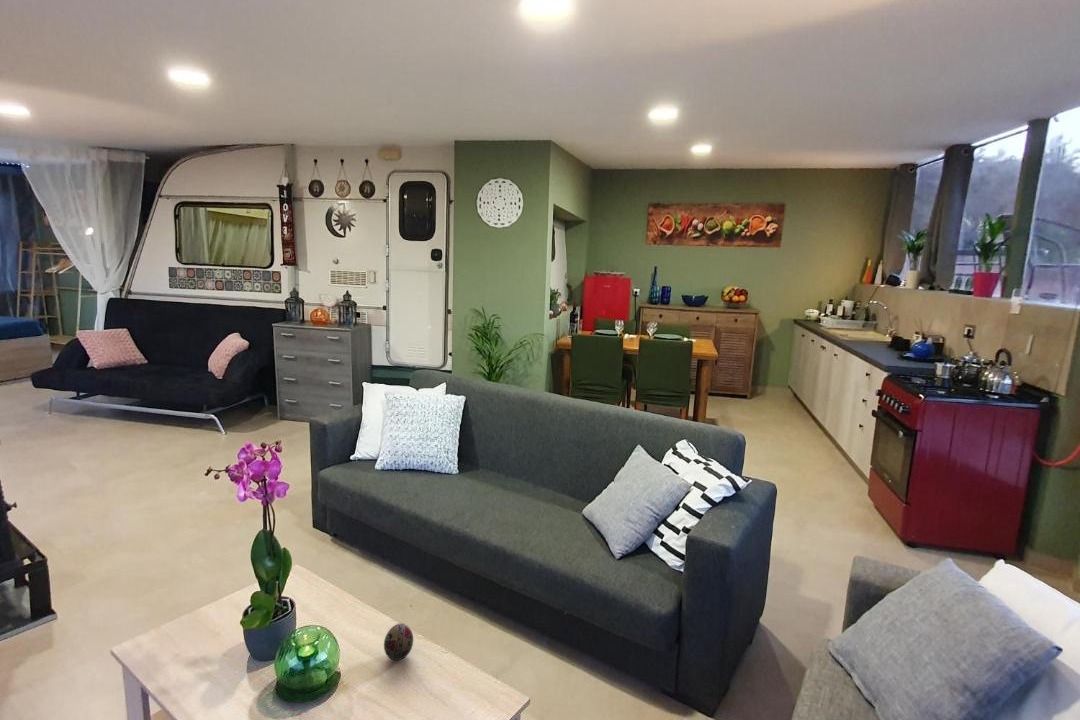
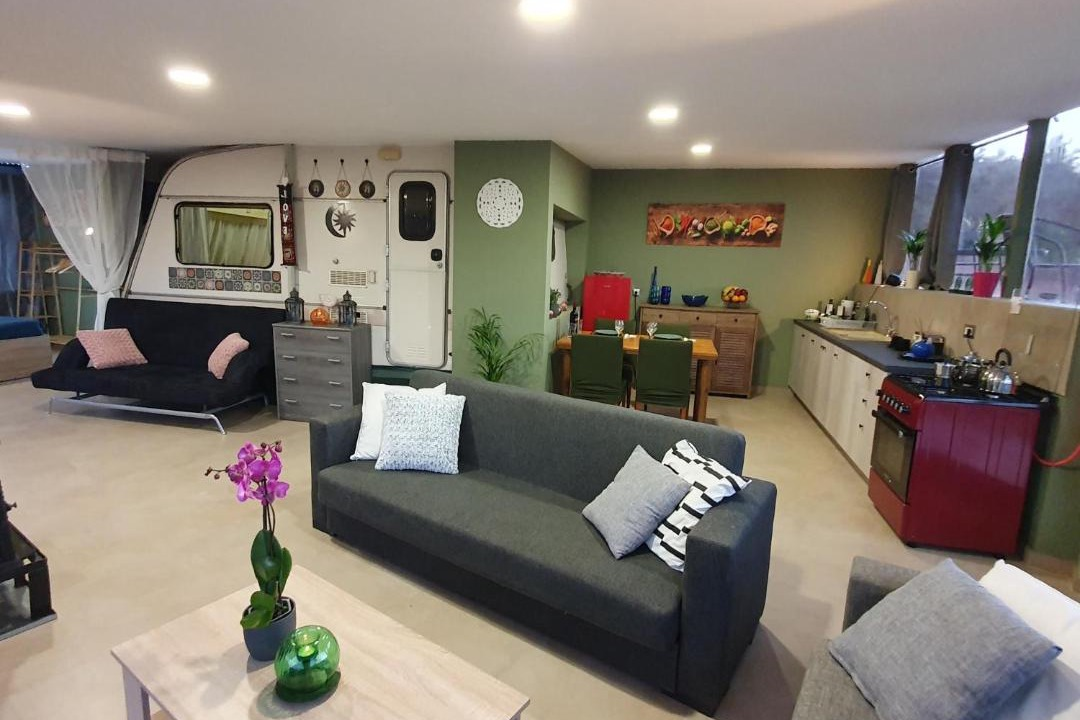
- decorative egg [383,622,414,662]
